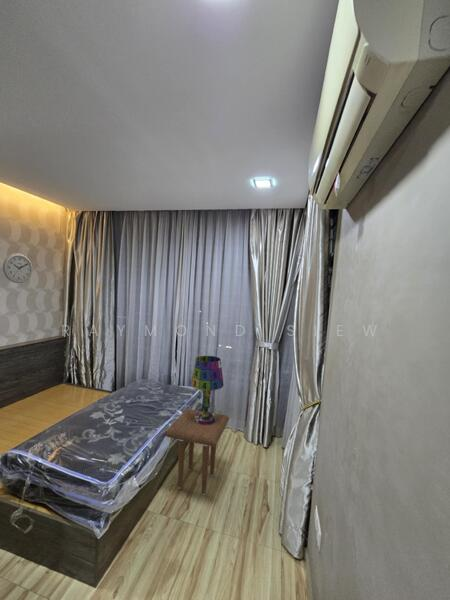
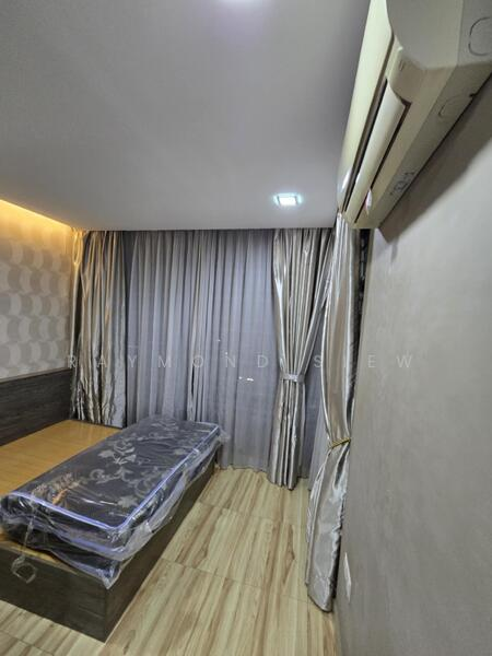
- wall clock [2,252,34,284]
- table lamp [190,355,225,425]
- side table [164,408,230,496]
